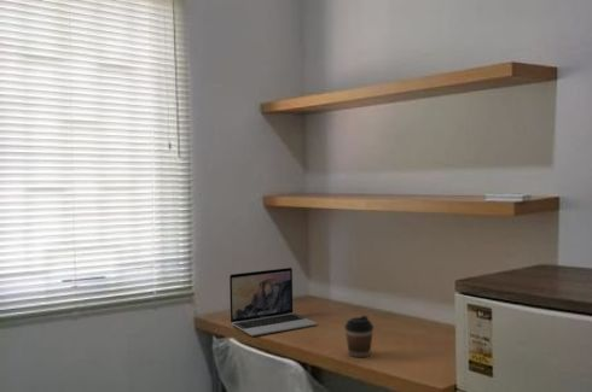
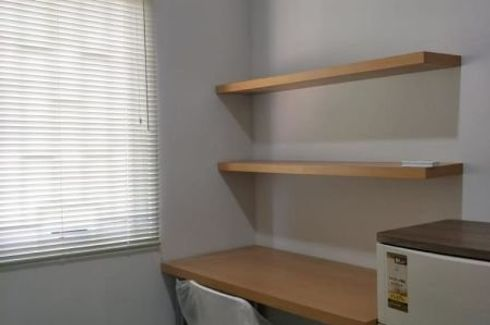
- laptop [228,267,318,337]
- coffee cup [344,315,375,358]
